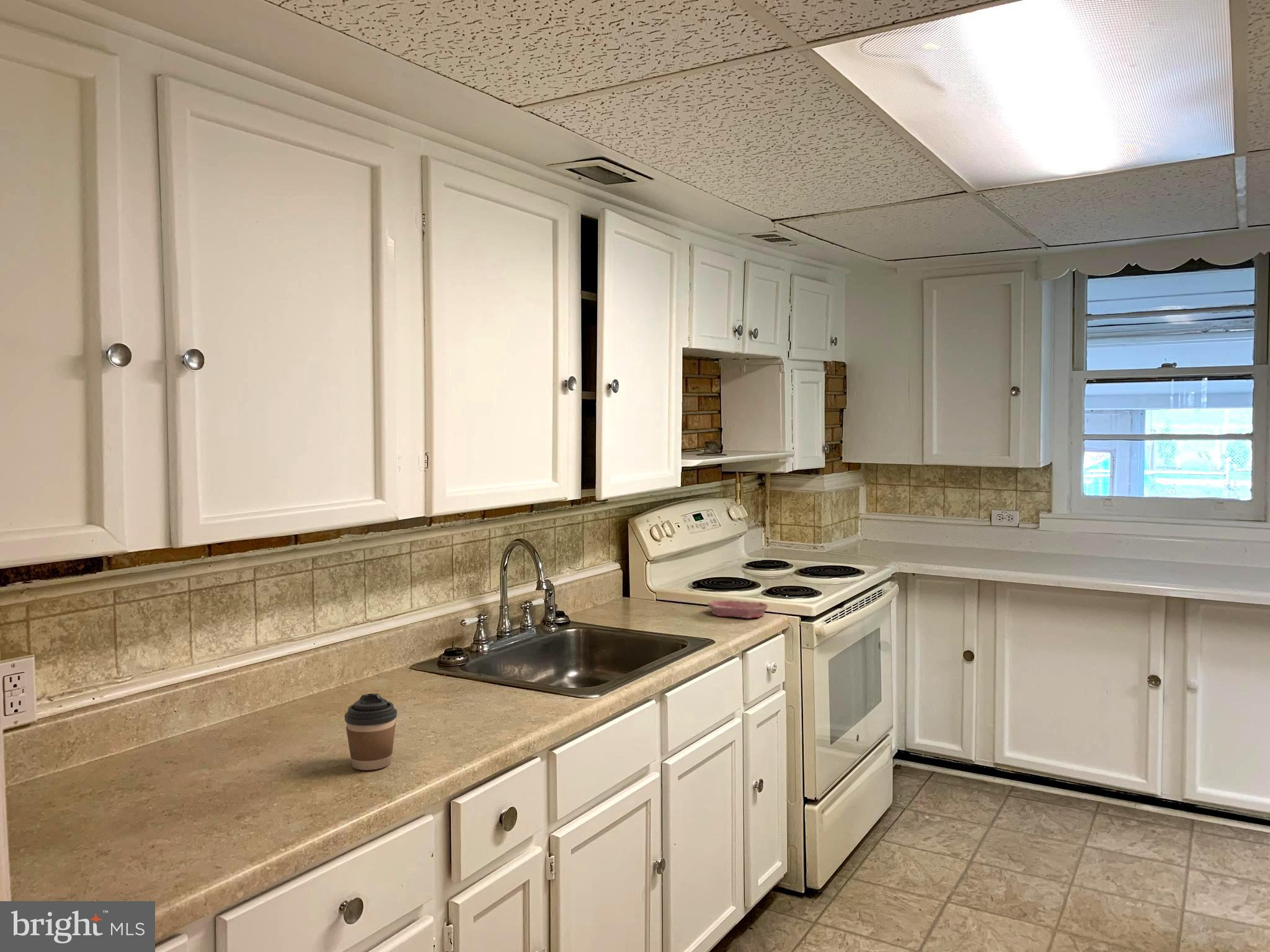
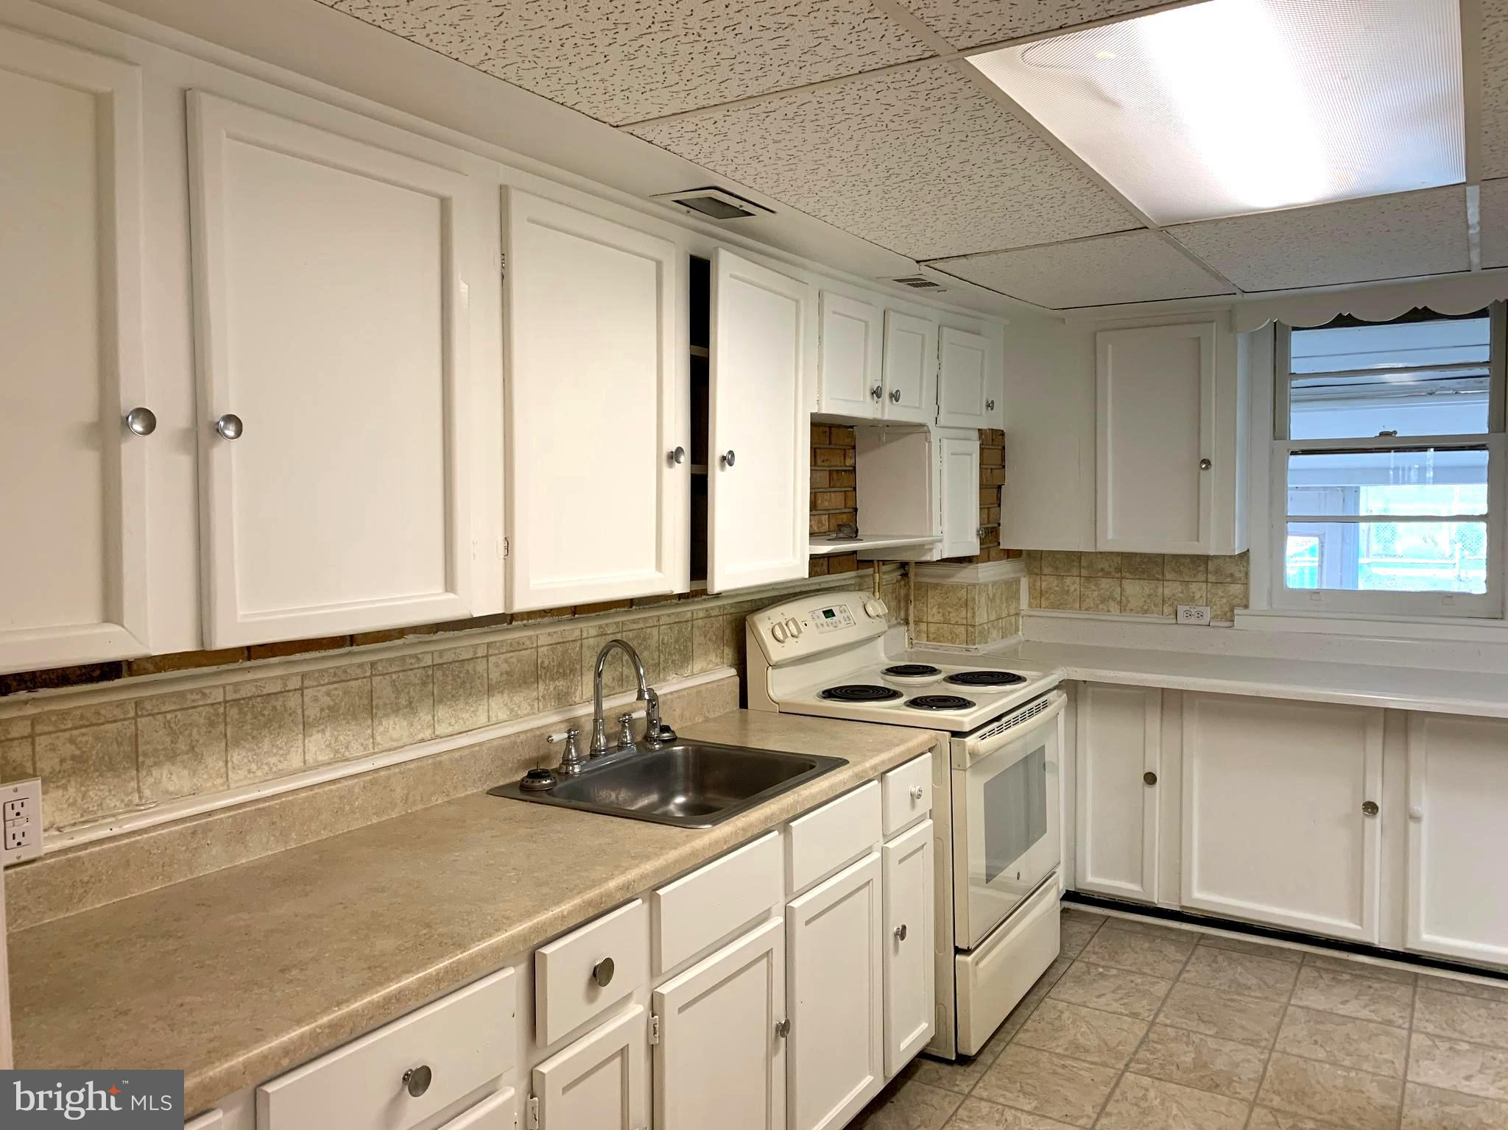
- coffee cup [344,693,397,771]
- bowl [706,599,769,619]
